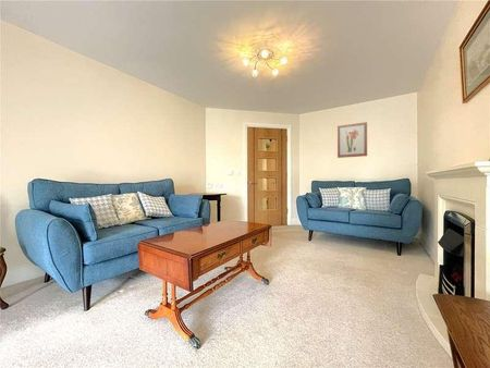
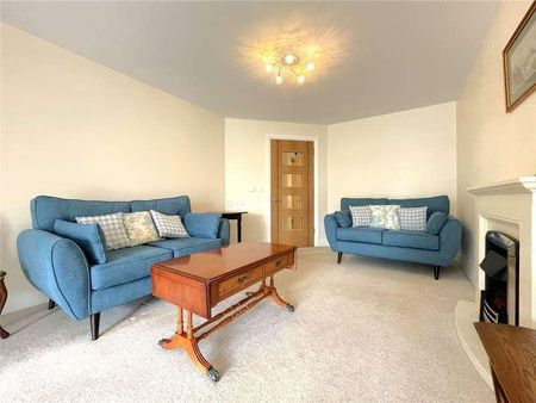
- wall art [336,121,368,159]
